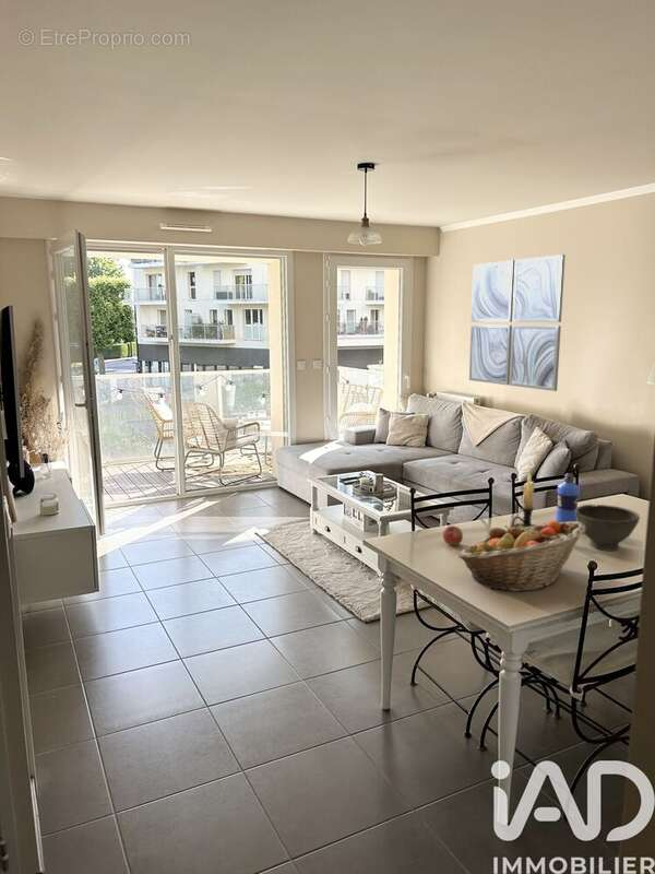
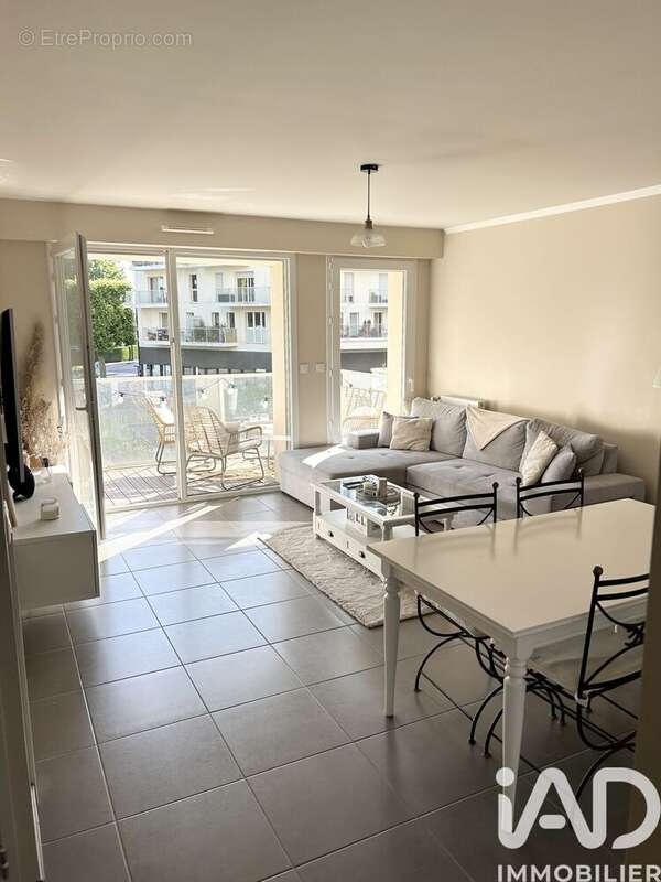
- fruit basket [457,519,585,592]
- bowl [575,504,641,552]
- apple [442,524,464,546]
- candle holder [508,472,539,528]
- wall art [468,253,567,392]
- water bottle [555,472,581,523]
